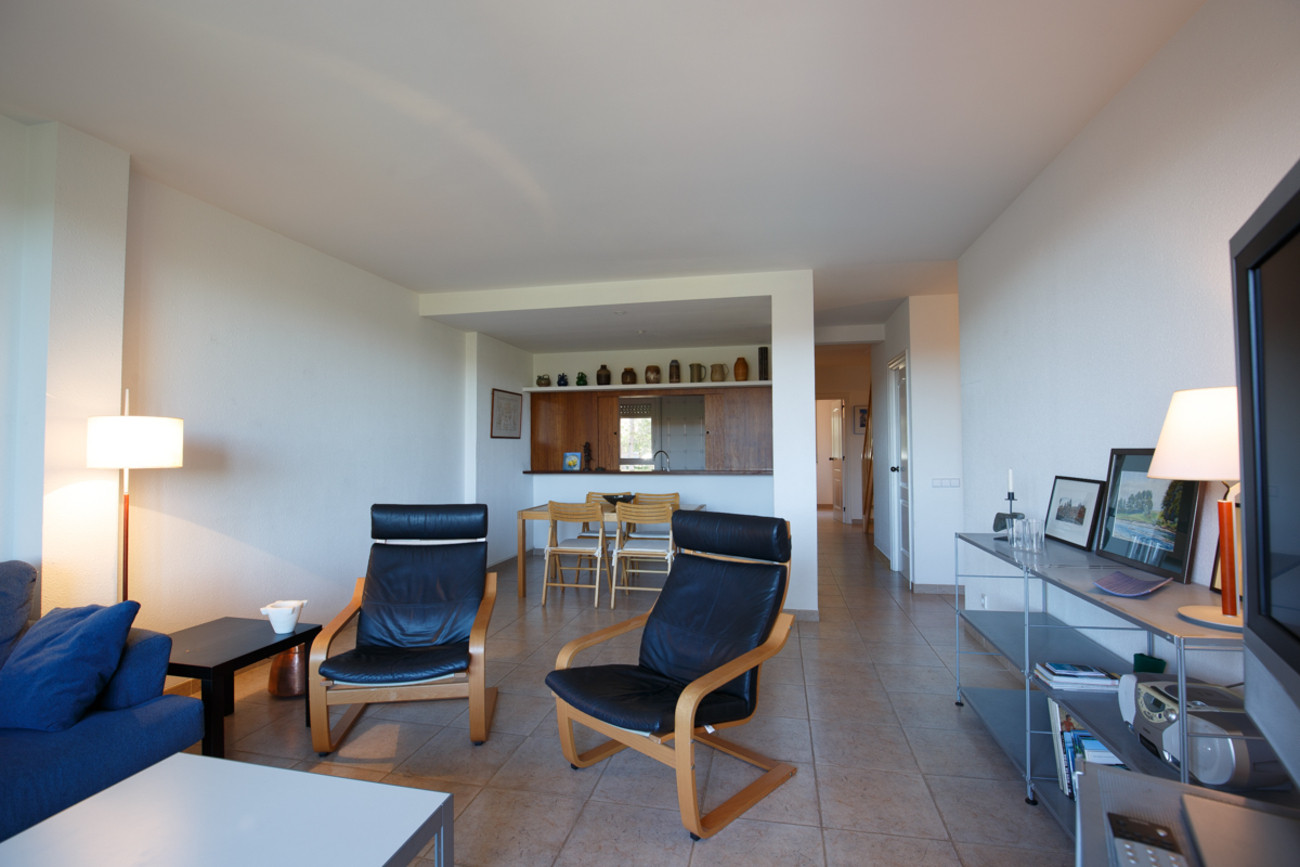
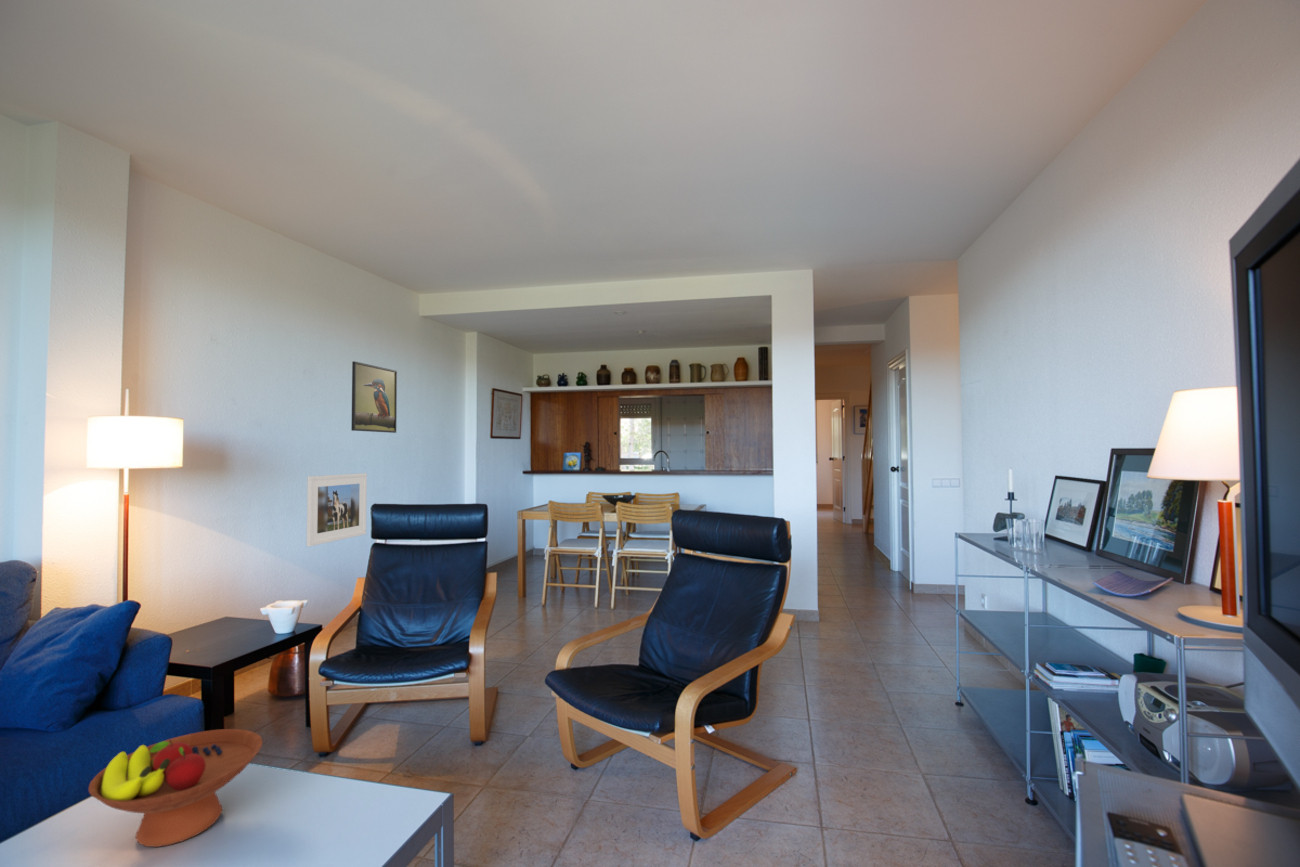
+ fruit bowl [87,728,264,848]
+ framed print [350,360,398,434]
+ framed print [305,472,368,547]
